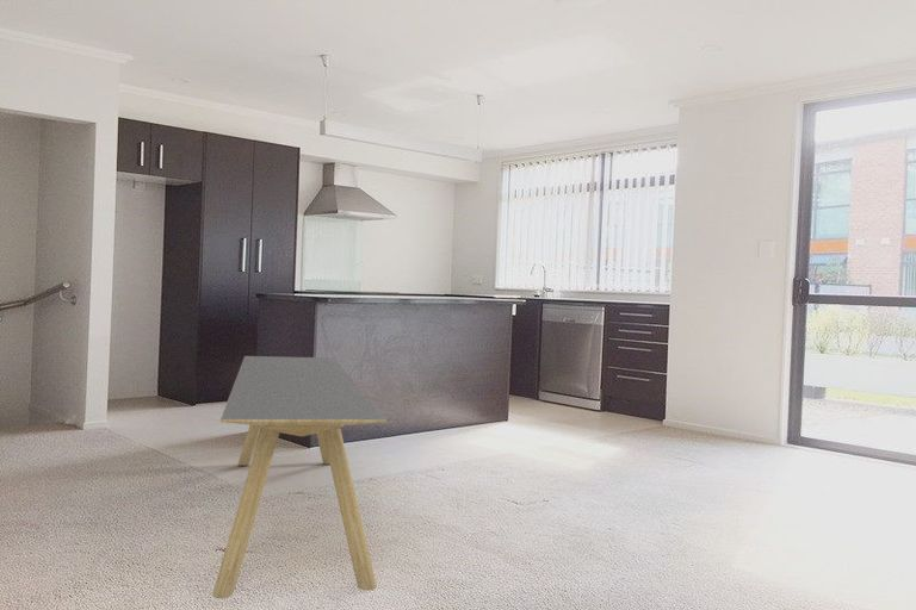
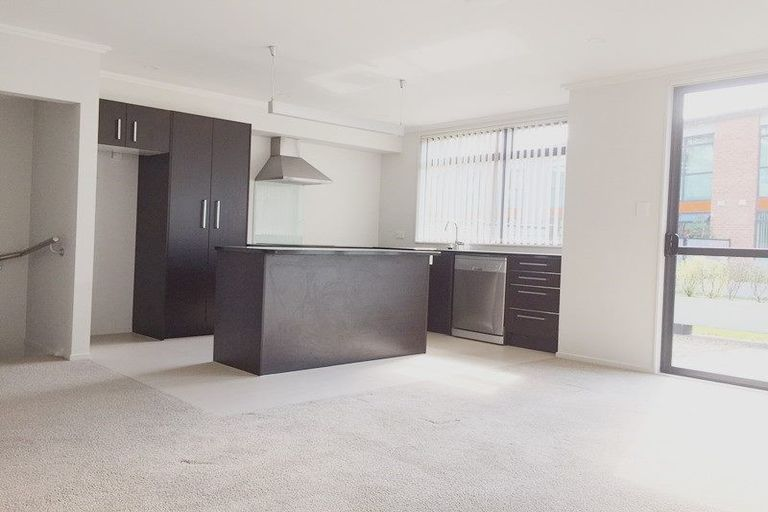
- dining table [211,355,386,599]
